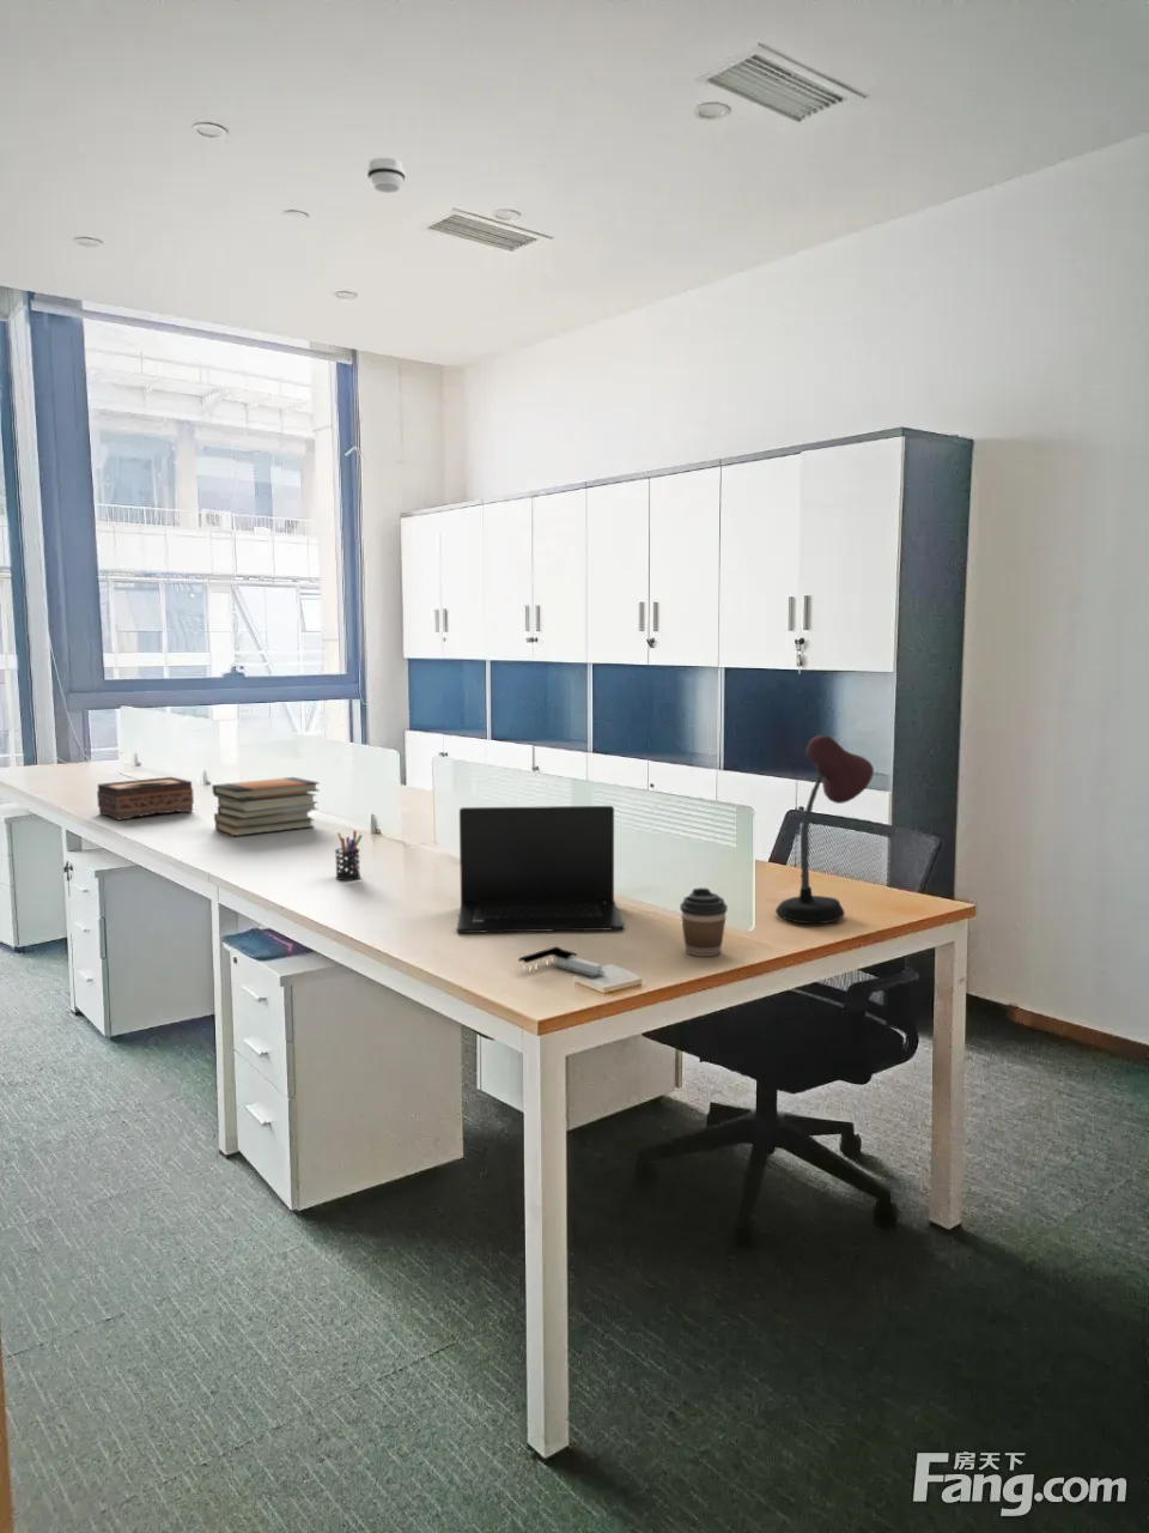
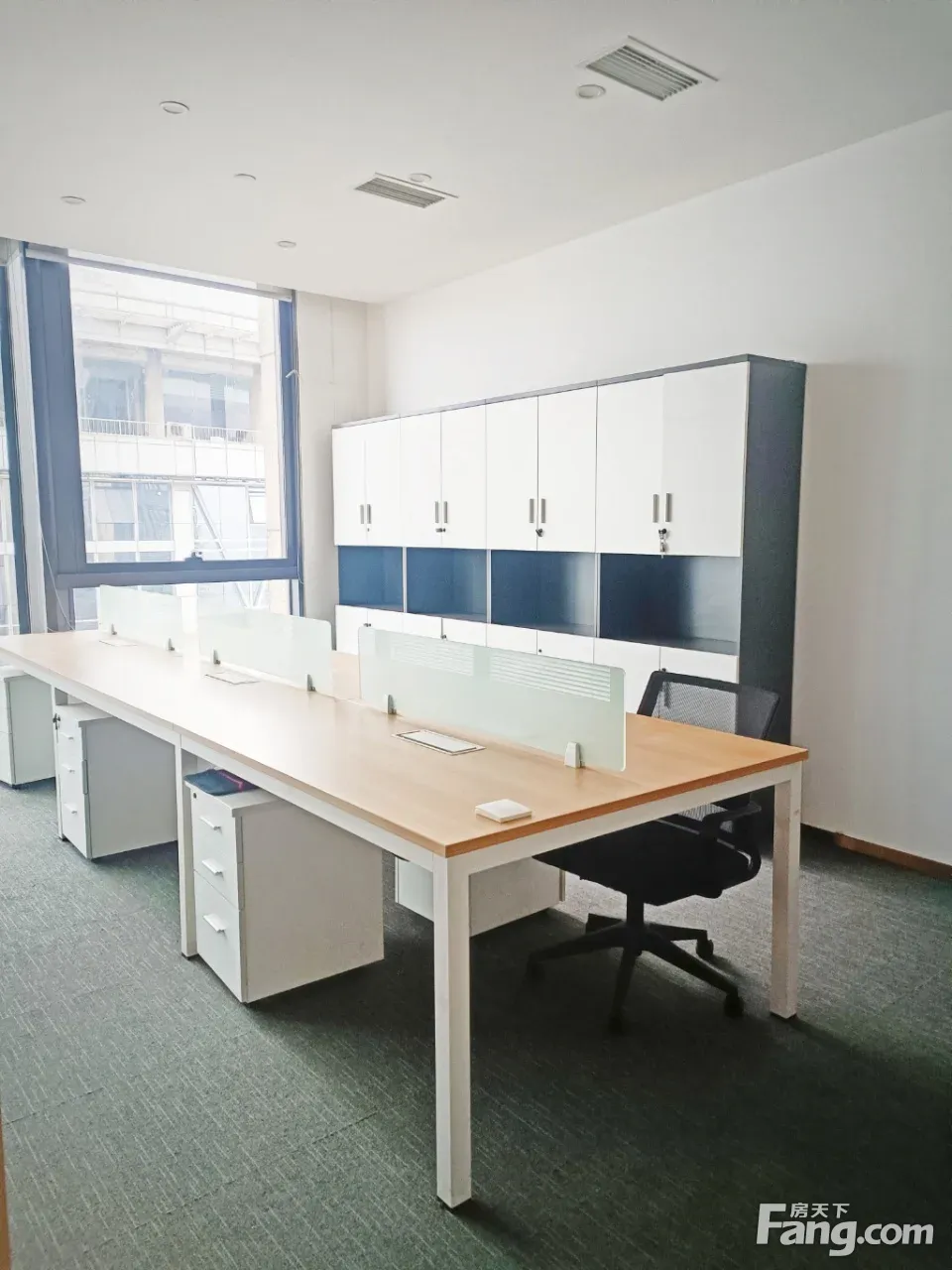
- book stack [211,776,321,838]
- desk lamp [775,734,875,925]
- smoke detector [366,157,407,194]
- coffee cup [678,887,729,958]
- architectural model [517,945,606,978]
- laptop [455,805,626,934]
- tissue box [95,776,196,822]
- pen holder [334,829,363,881]
